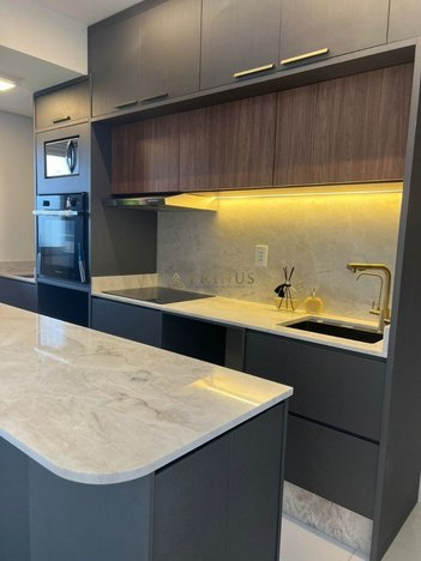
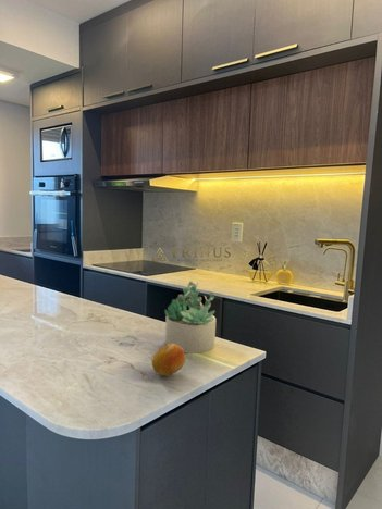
+ succulent plant [164,281,217,355]
+ fruit [151,344,186,377]
